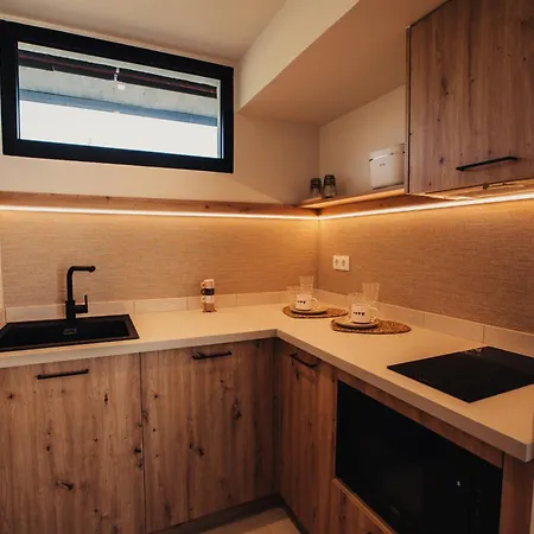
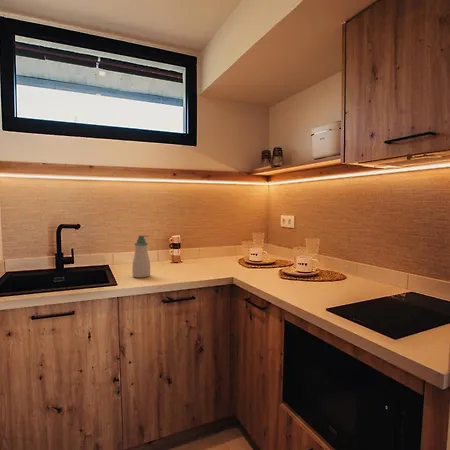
+ soap bottle [131,234,151,279]
